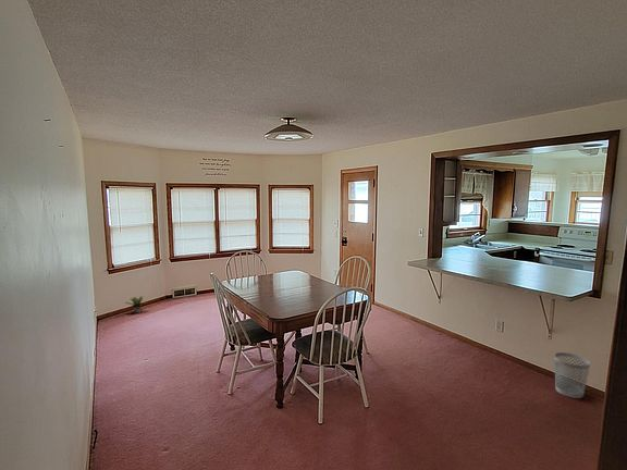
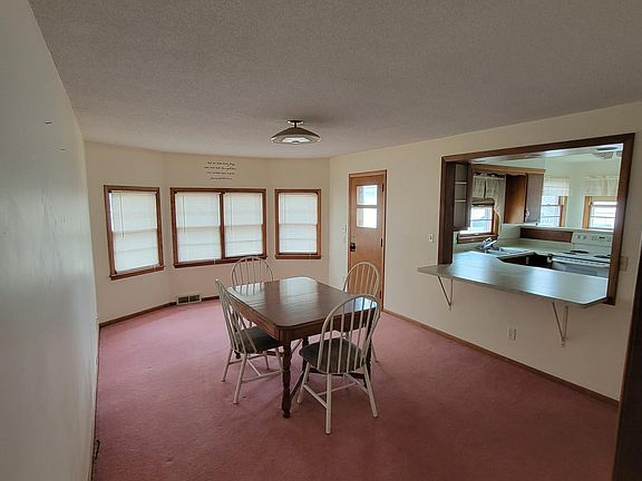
- wastebasket [554,351,591,399]
- potted plant [124,295,149,314]
